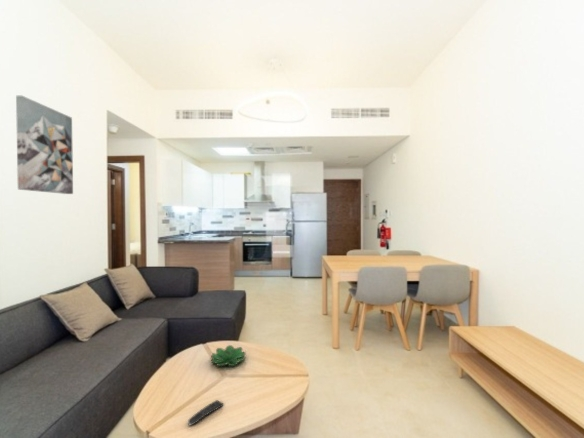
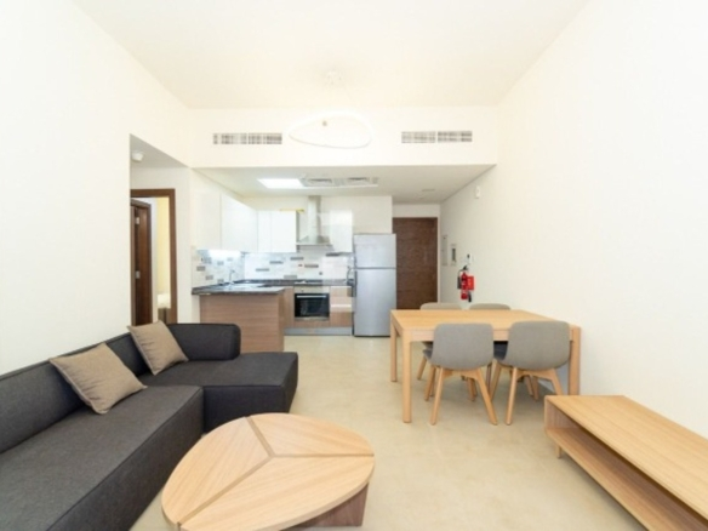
- succulent plant [210,344,247,367]
- remote control [187,399,224,427]
- wall art [15,95,74,195]
